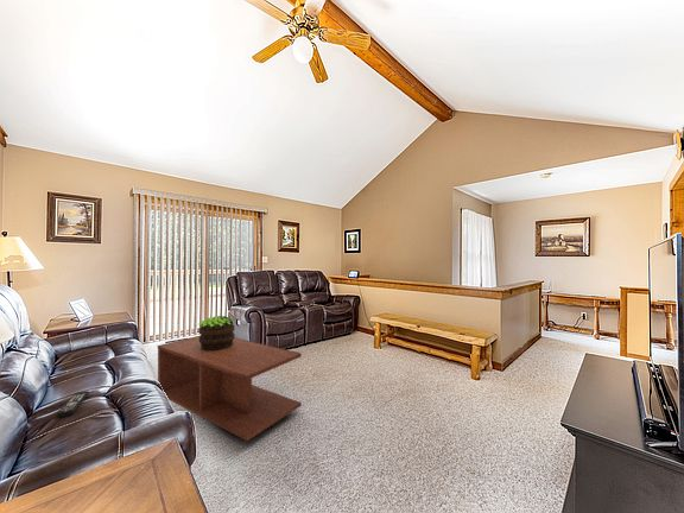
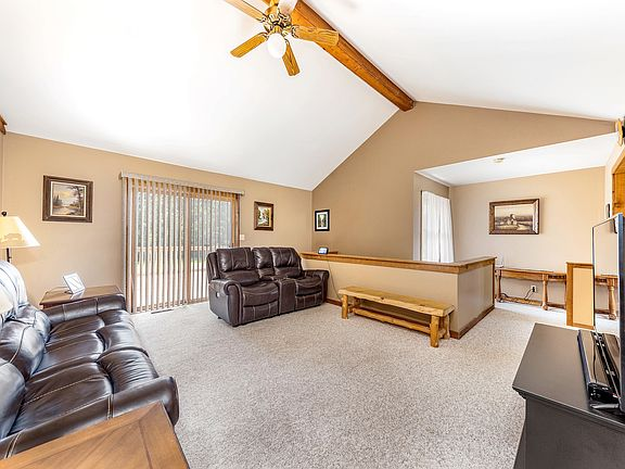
- coffee table [157,335,303,442]
- potted plant [197,315,236,350]
- remote control [56,390,90,418]
